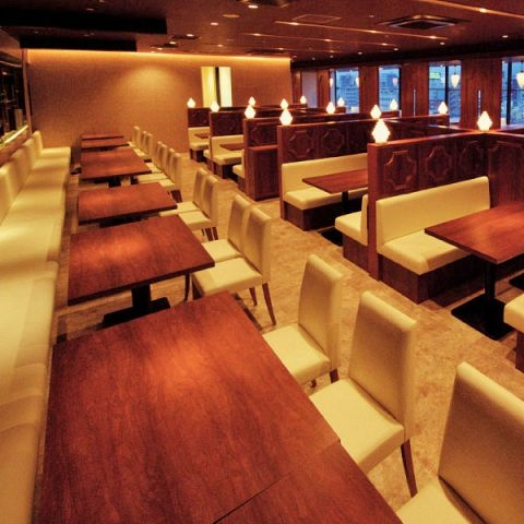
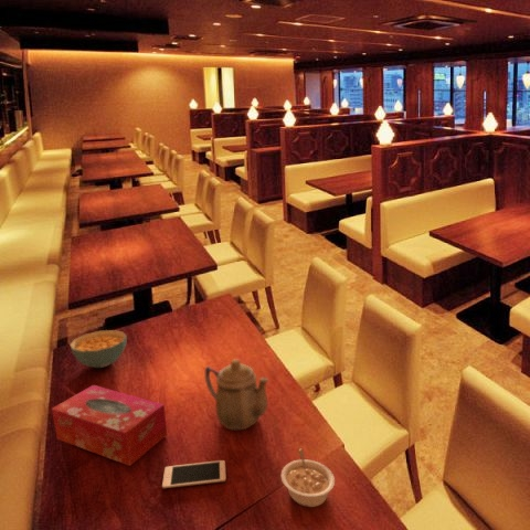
+ cereal bowl [68,329,128,369]
+ teapot [204,358,269,431]
+ legume [279,448,336,508]
+ cell phone [161,459,227,489]
+ tissue box [51,384,168,467]
